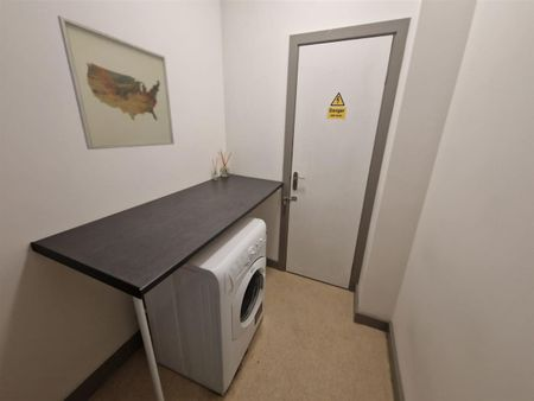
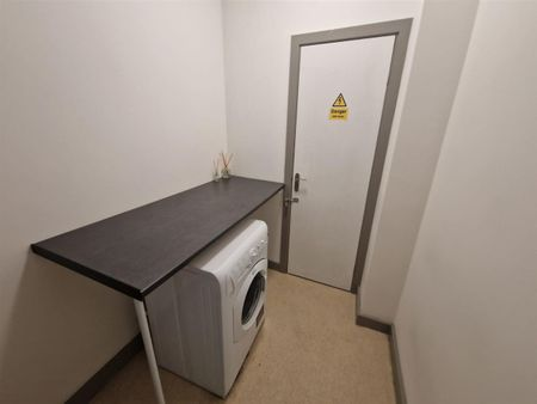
- wall art [56,14,176,151]
